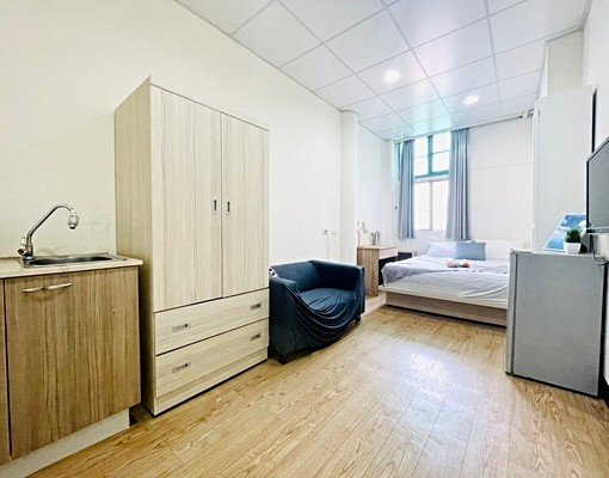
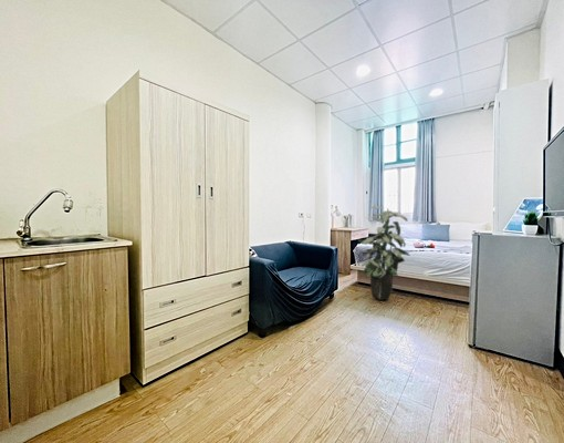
+ indoor plant [357,205,410,301]
